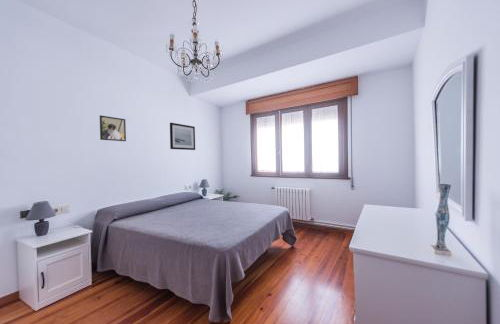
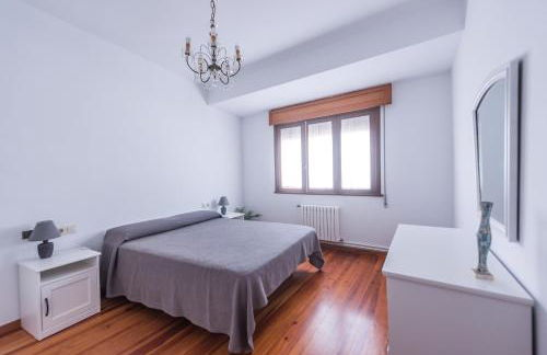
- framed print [99,115,127,142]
- wall art [169,122,196,151]
